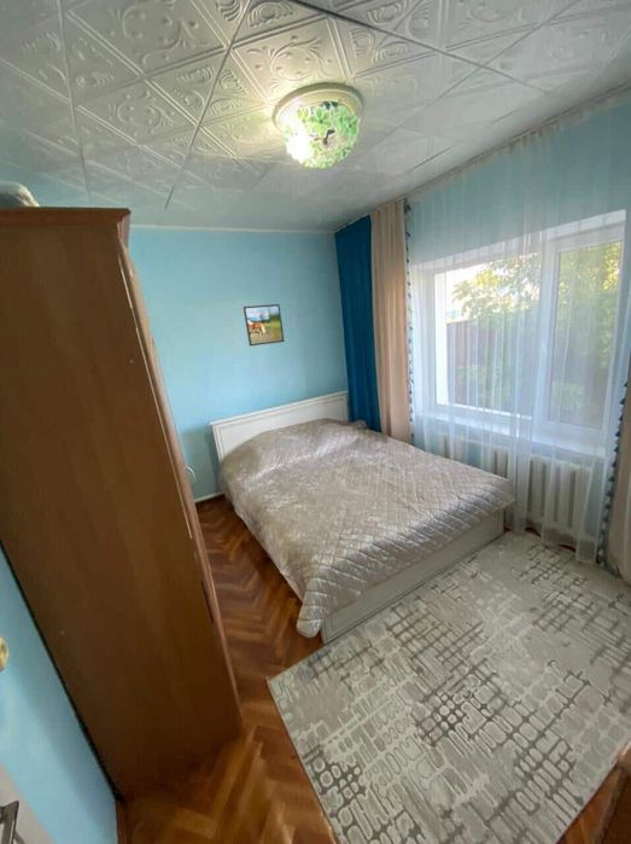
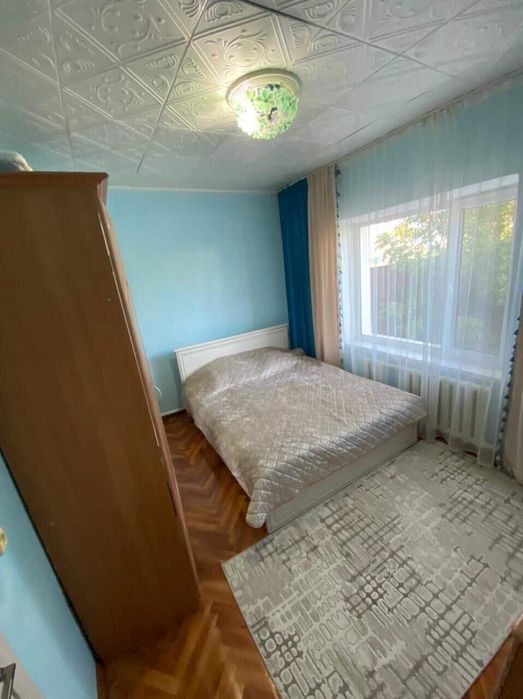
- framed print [243,303,286,347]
